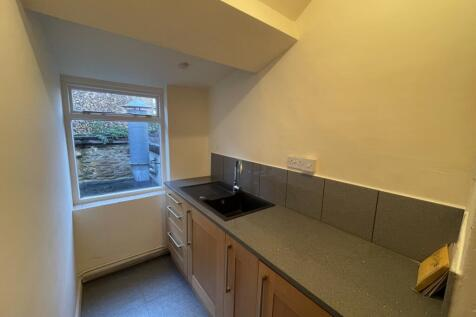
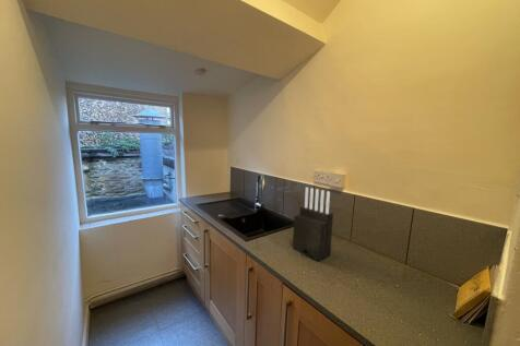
+ knife block [292,187,334,262]
